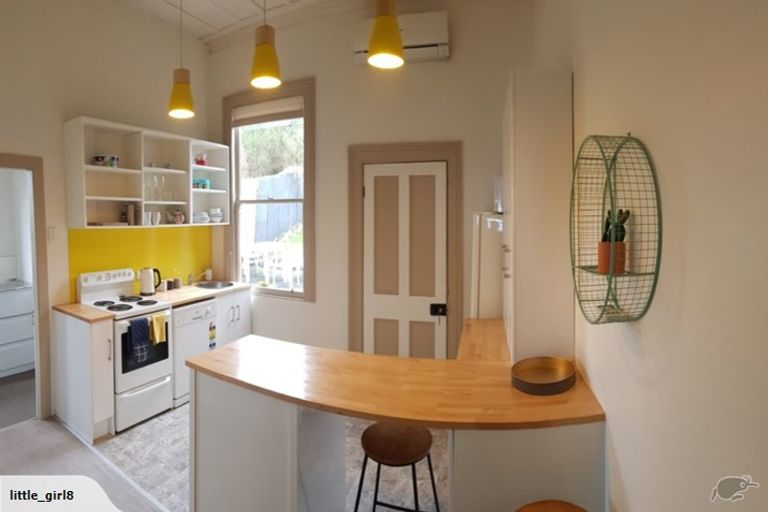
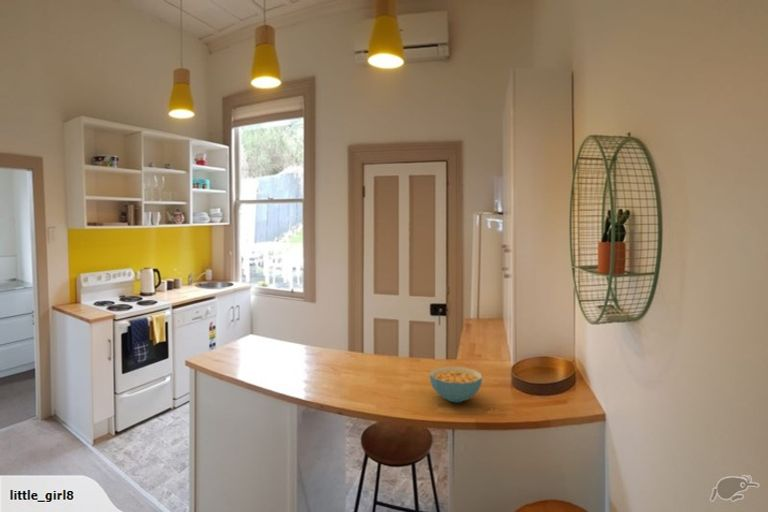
+ cereal bowl [429,365,483,404]
